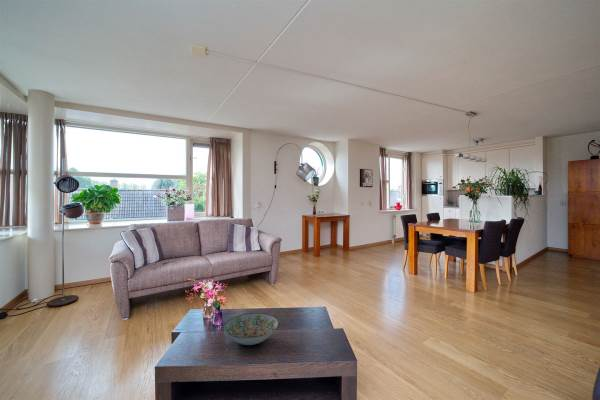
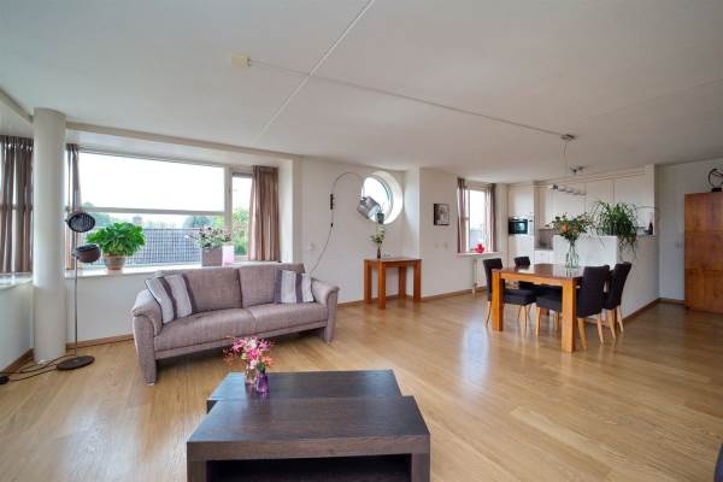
- decorative bowl [223,312,279,346]
